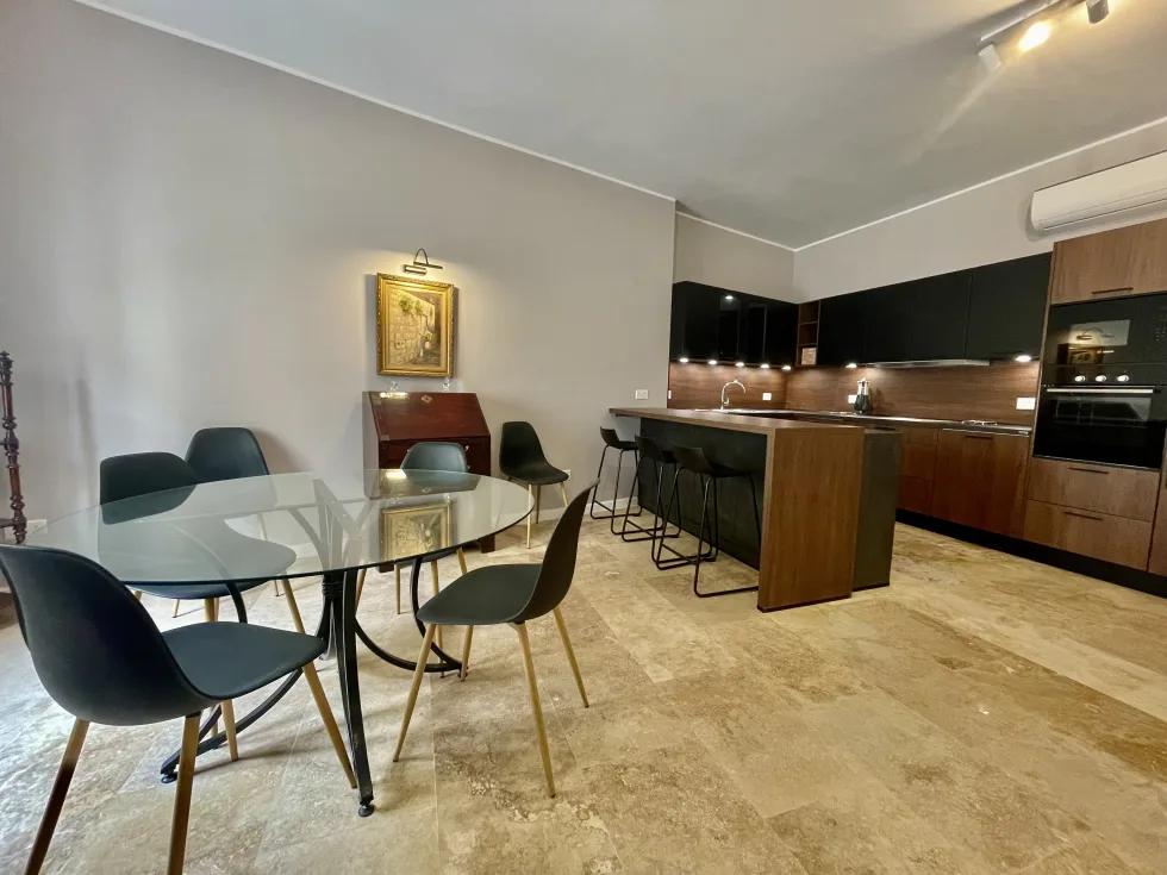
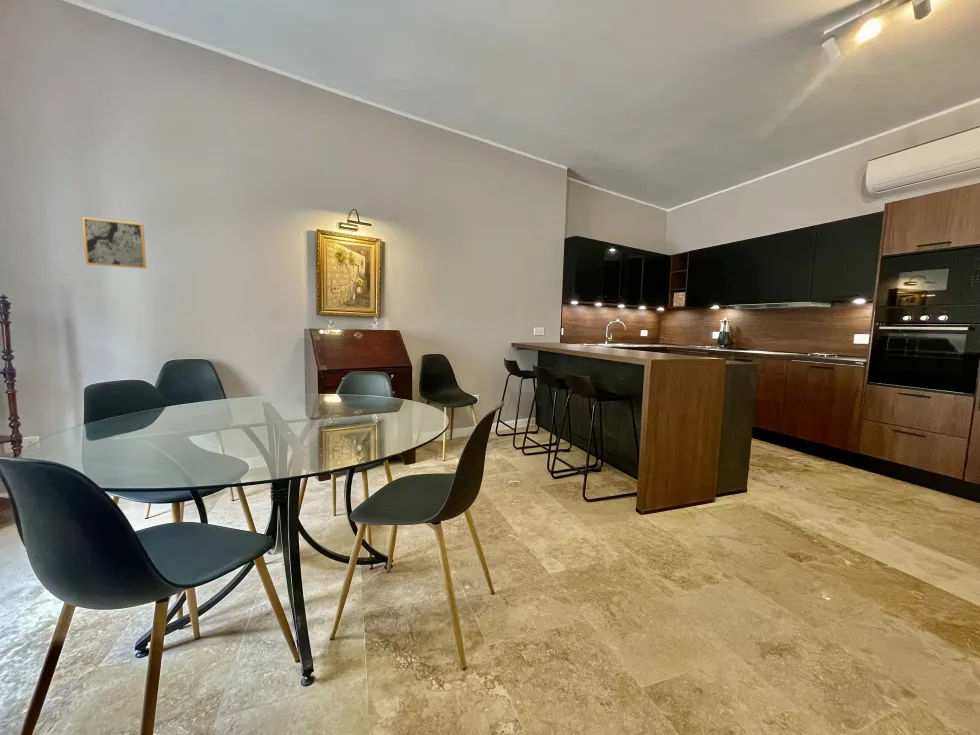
+ wall art [81,216,147,270]
